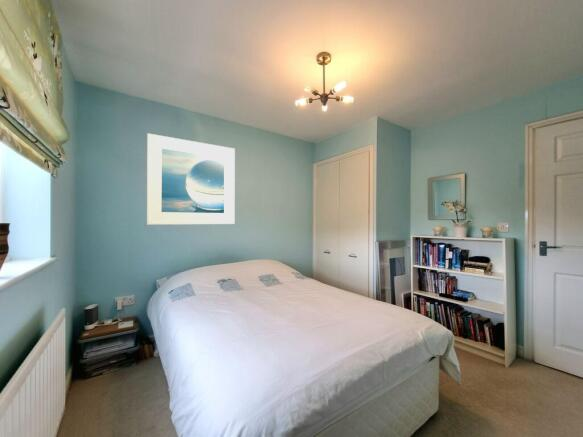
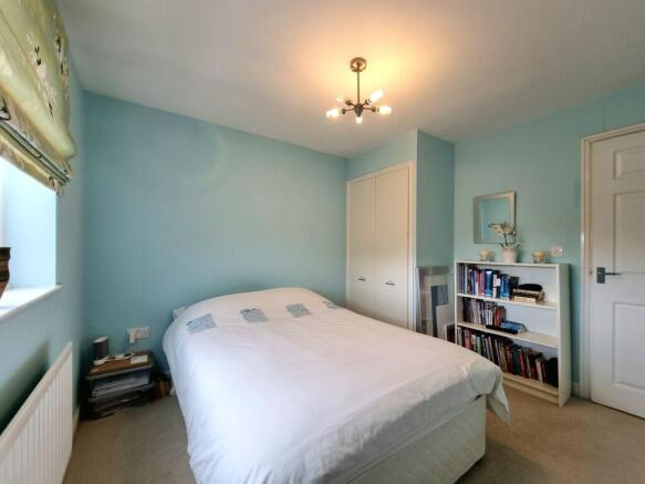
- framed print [146,133,236,226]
